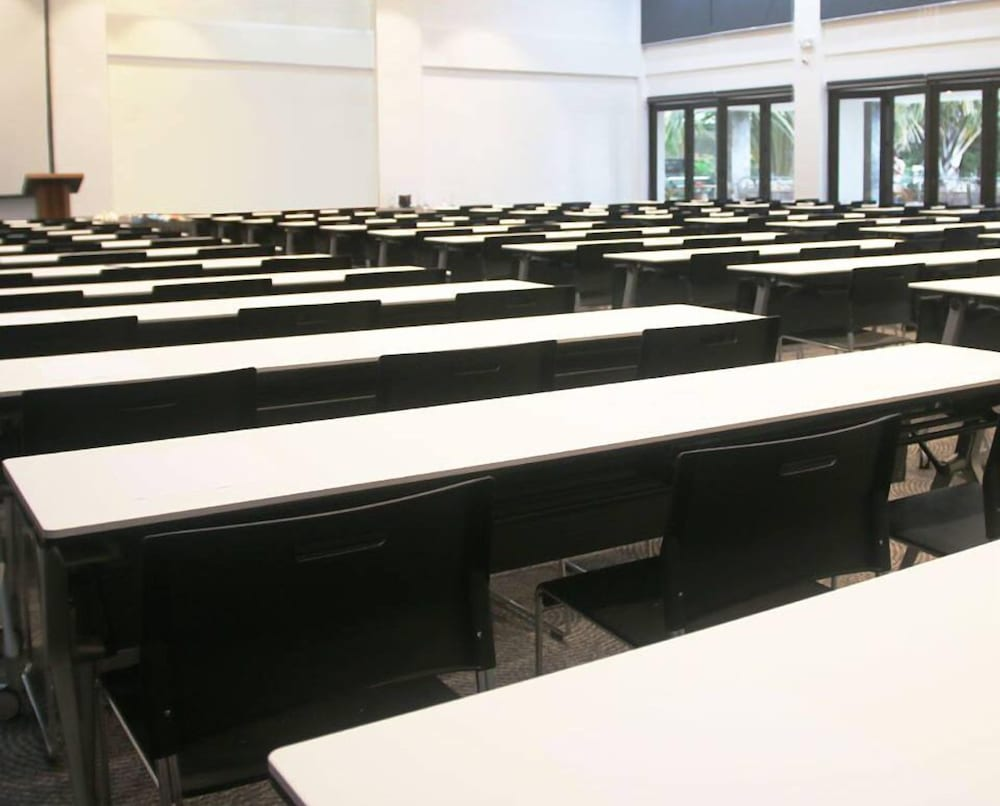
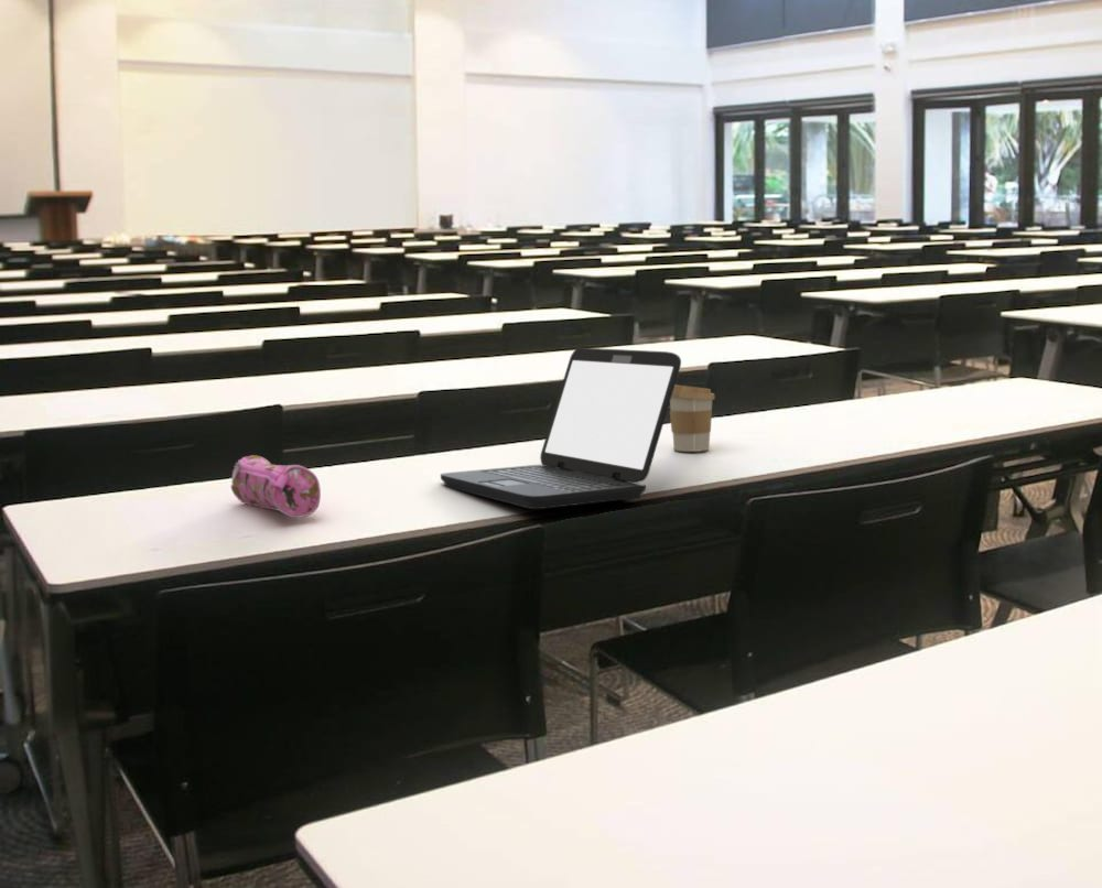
+ coffee cup [669,383,716,453]
+ pencil case [230,454,322,519]
+ laptop [440,347,682,510]
